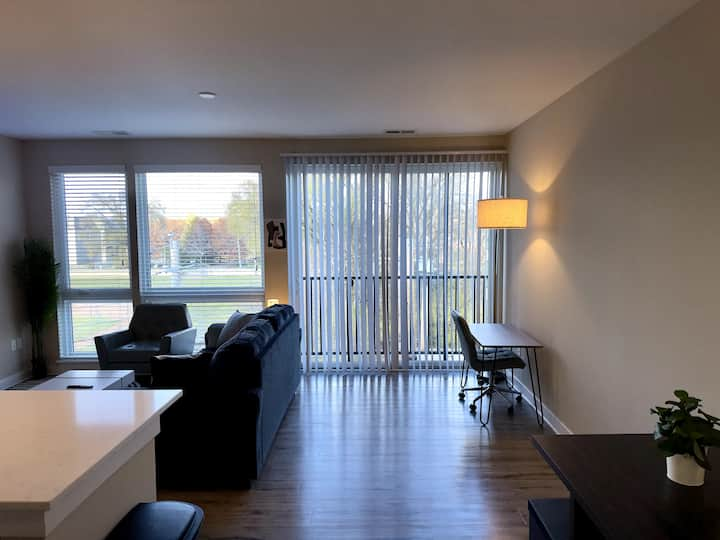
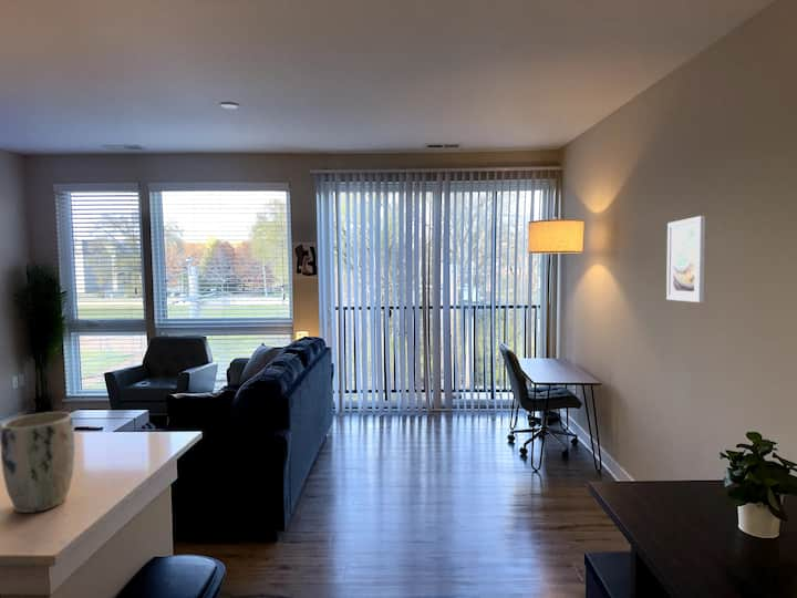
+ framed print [665,215,706,303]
+ plant pot [0,411,75,514]
